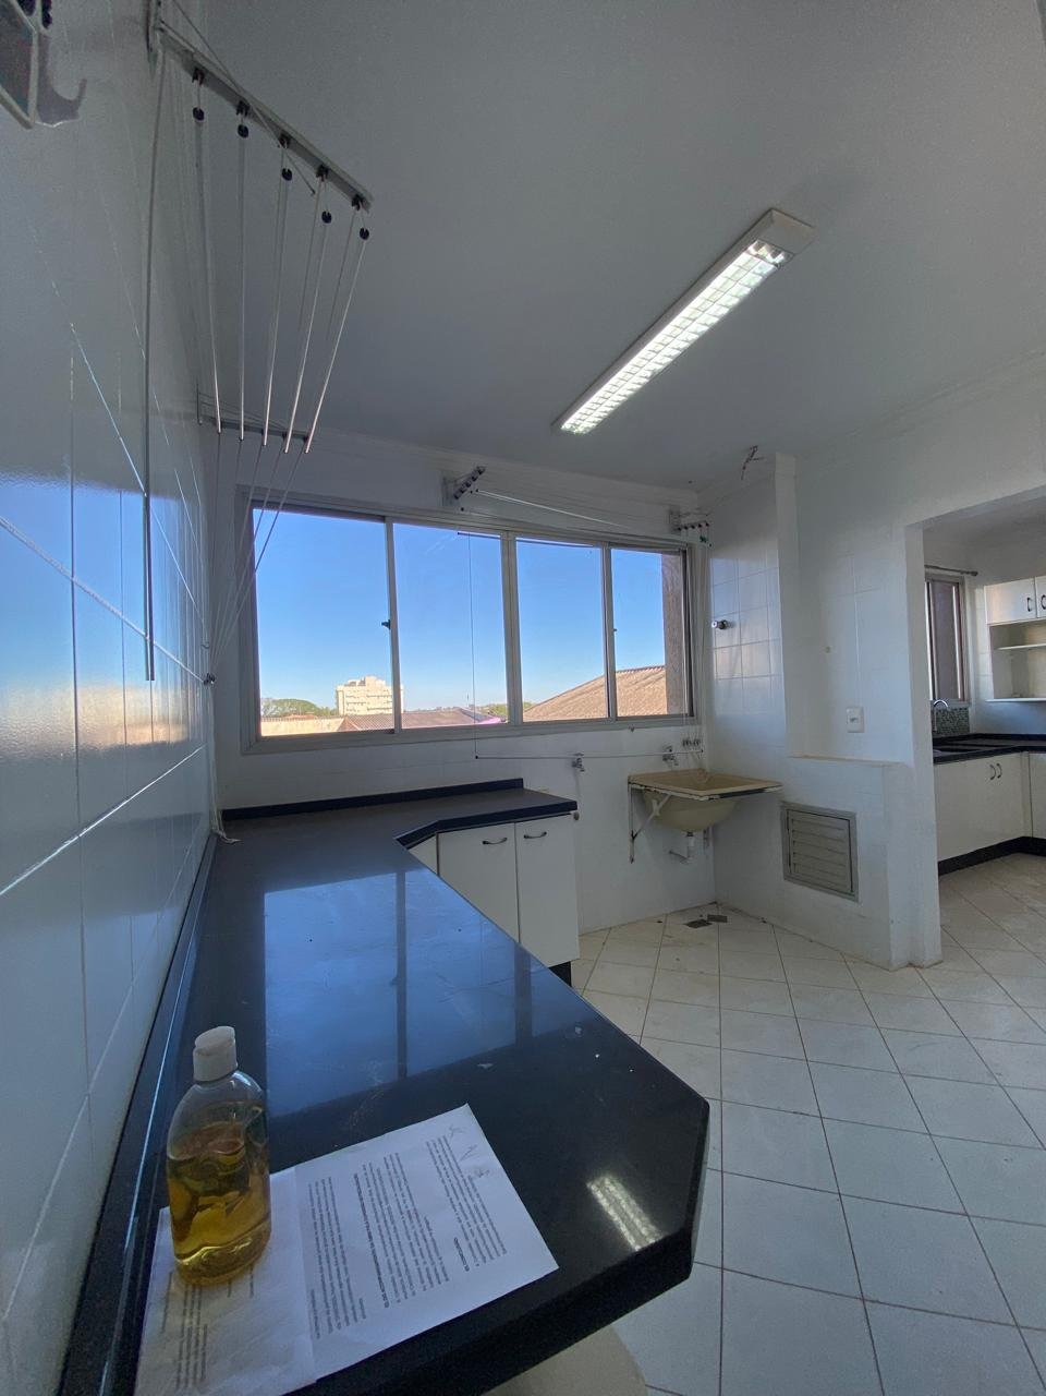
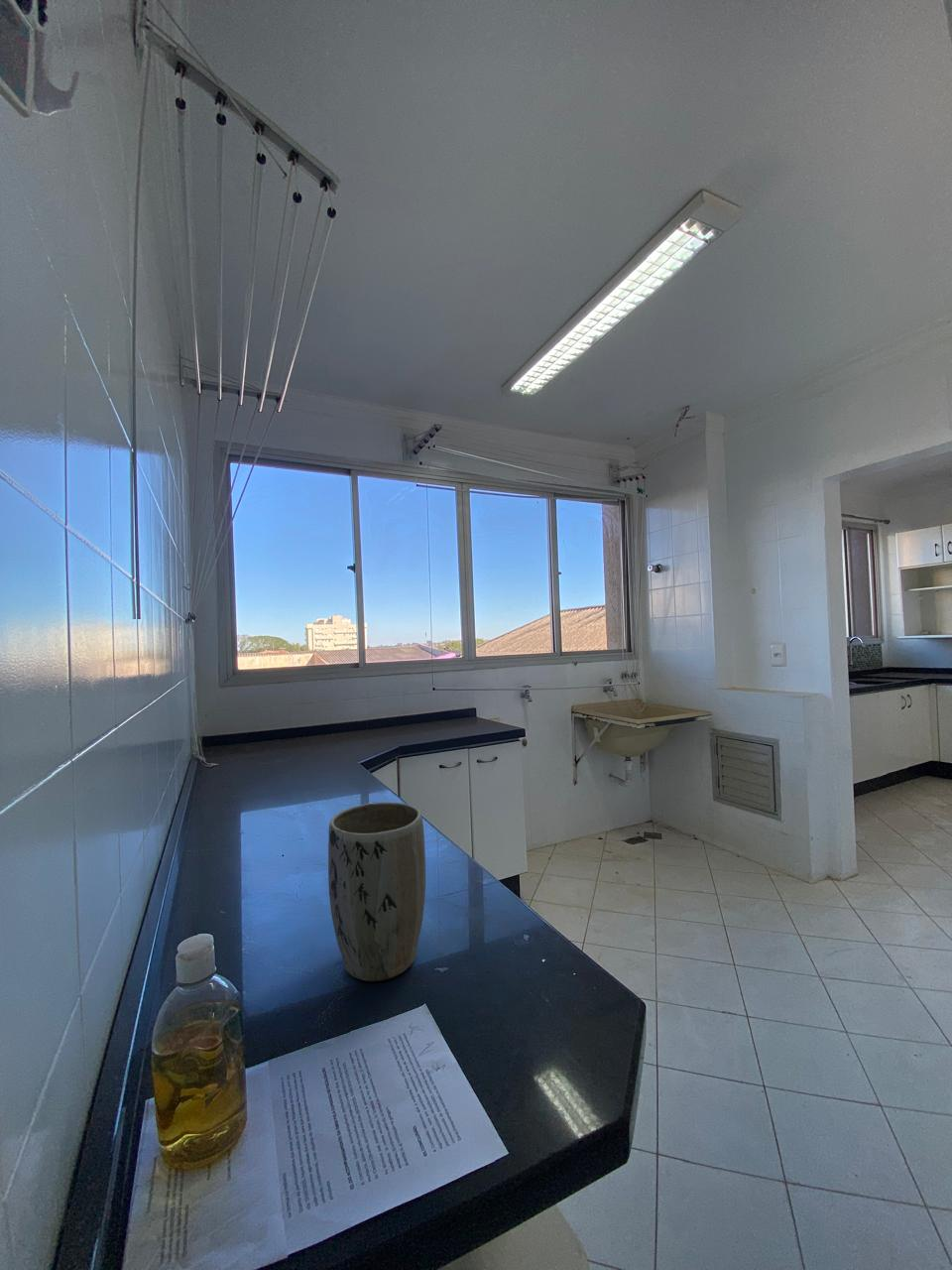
+ plant pot [327,802,426,982]
